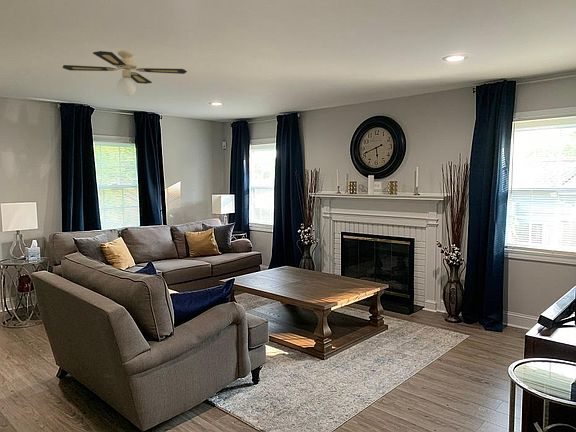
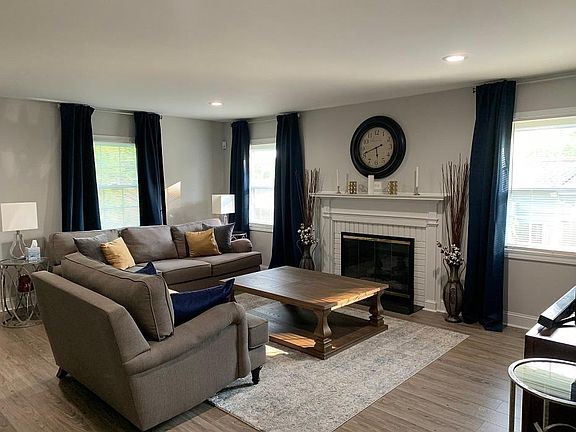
- ceiling fan [62,50,188,97]
